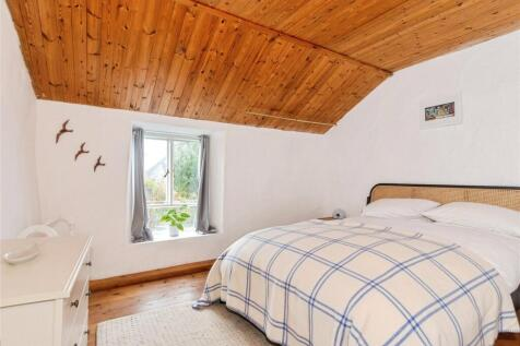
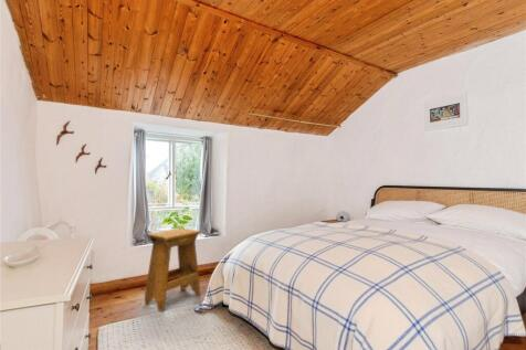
+ stool [144,226,201,312]
